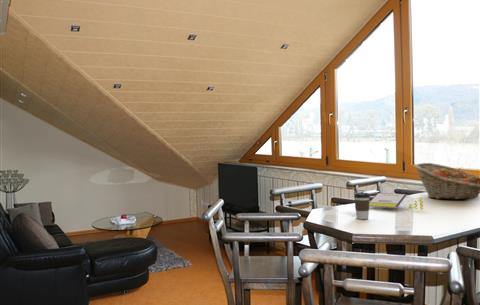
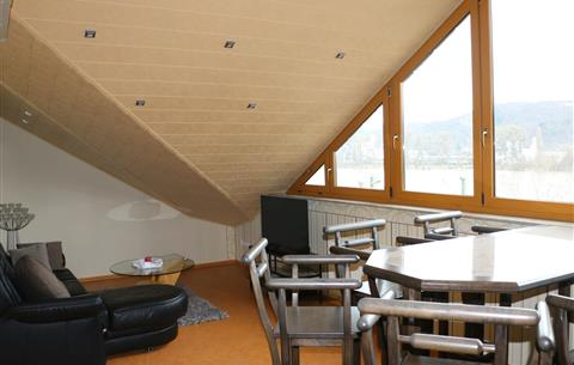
- board game [369,192,424,211]
- fruit basket [413,162,480,200]
- coffee cup [353,192,371,220]
